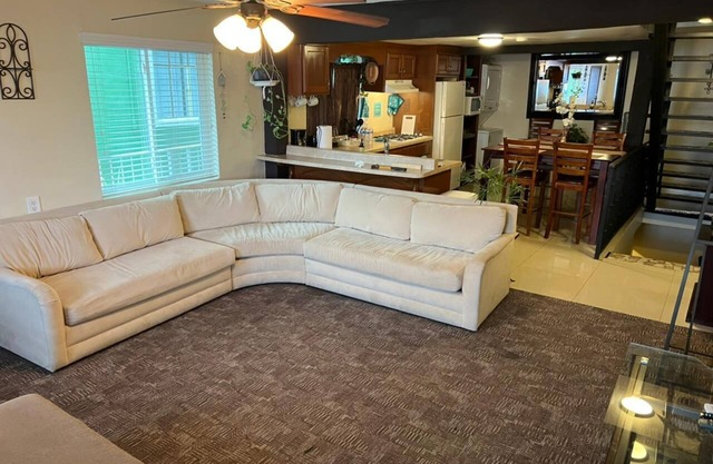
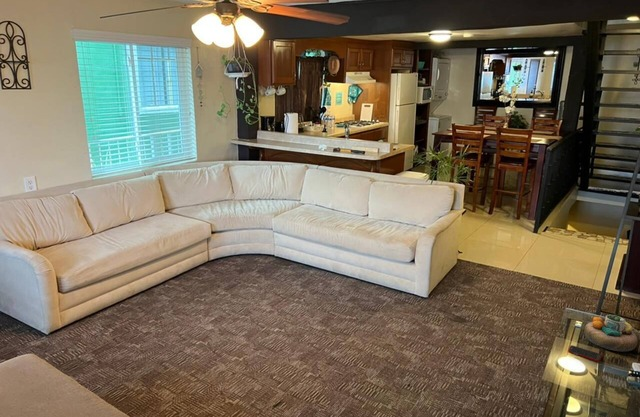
+ cell phone [567,344,603,363]
+ decorative bowl [583,313,639,352]
